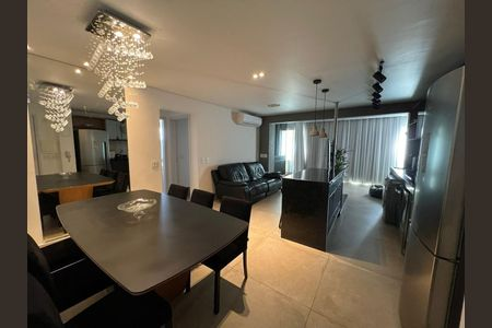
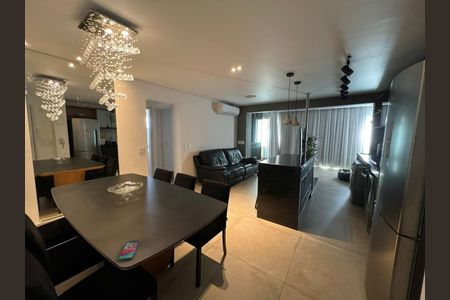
+ smartphone [117,239,141,261]
